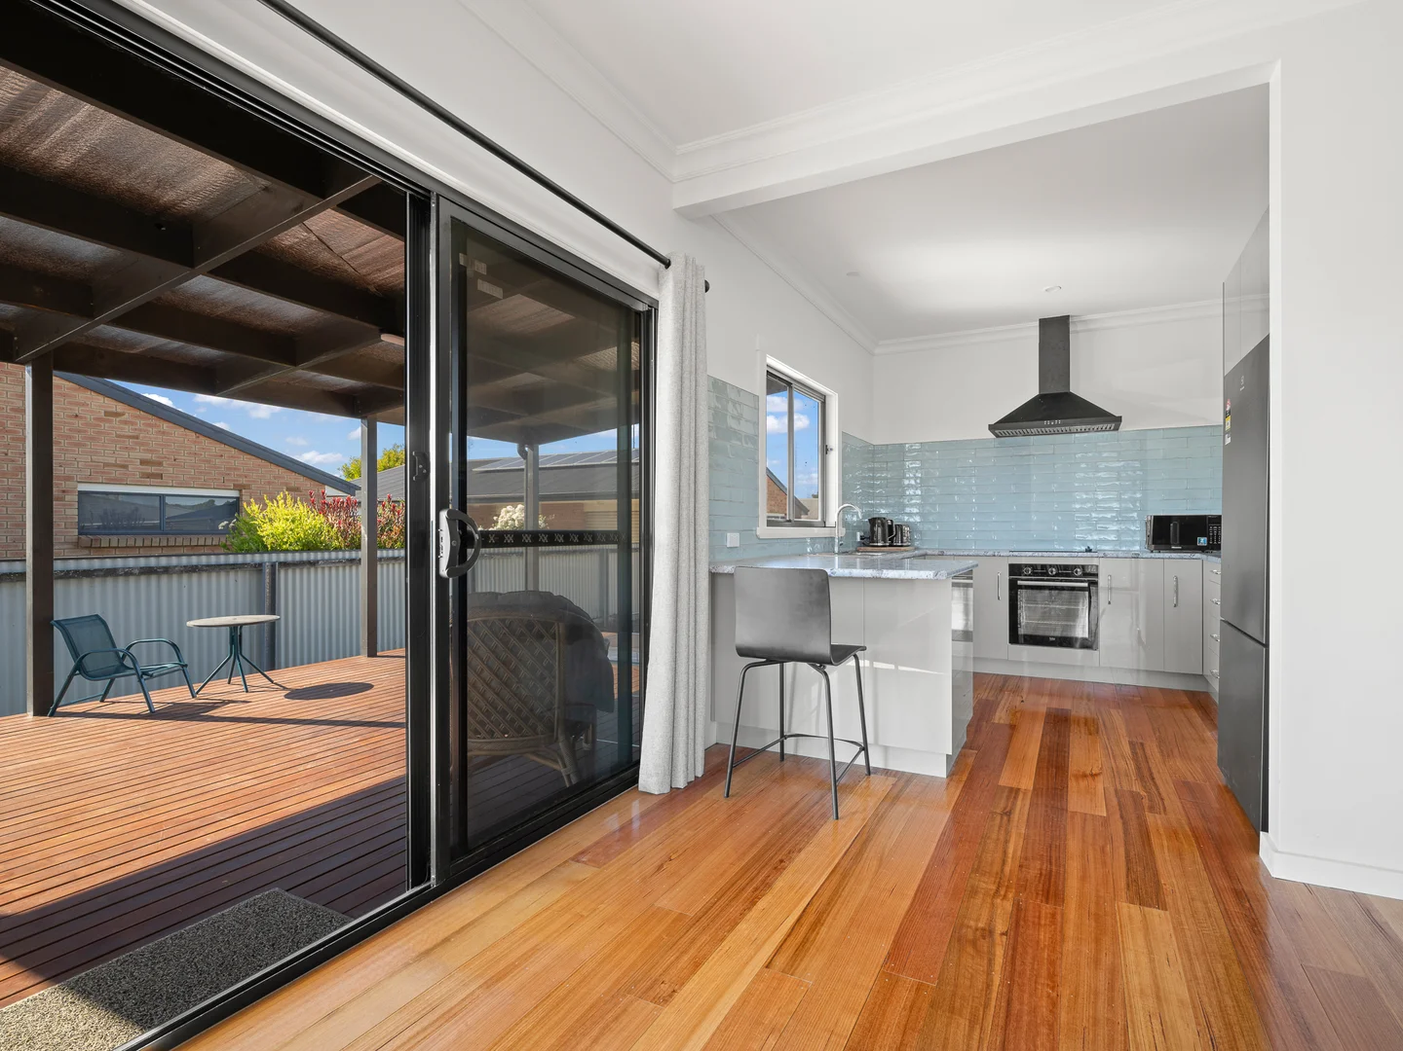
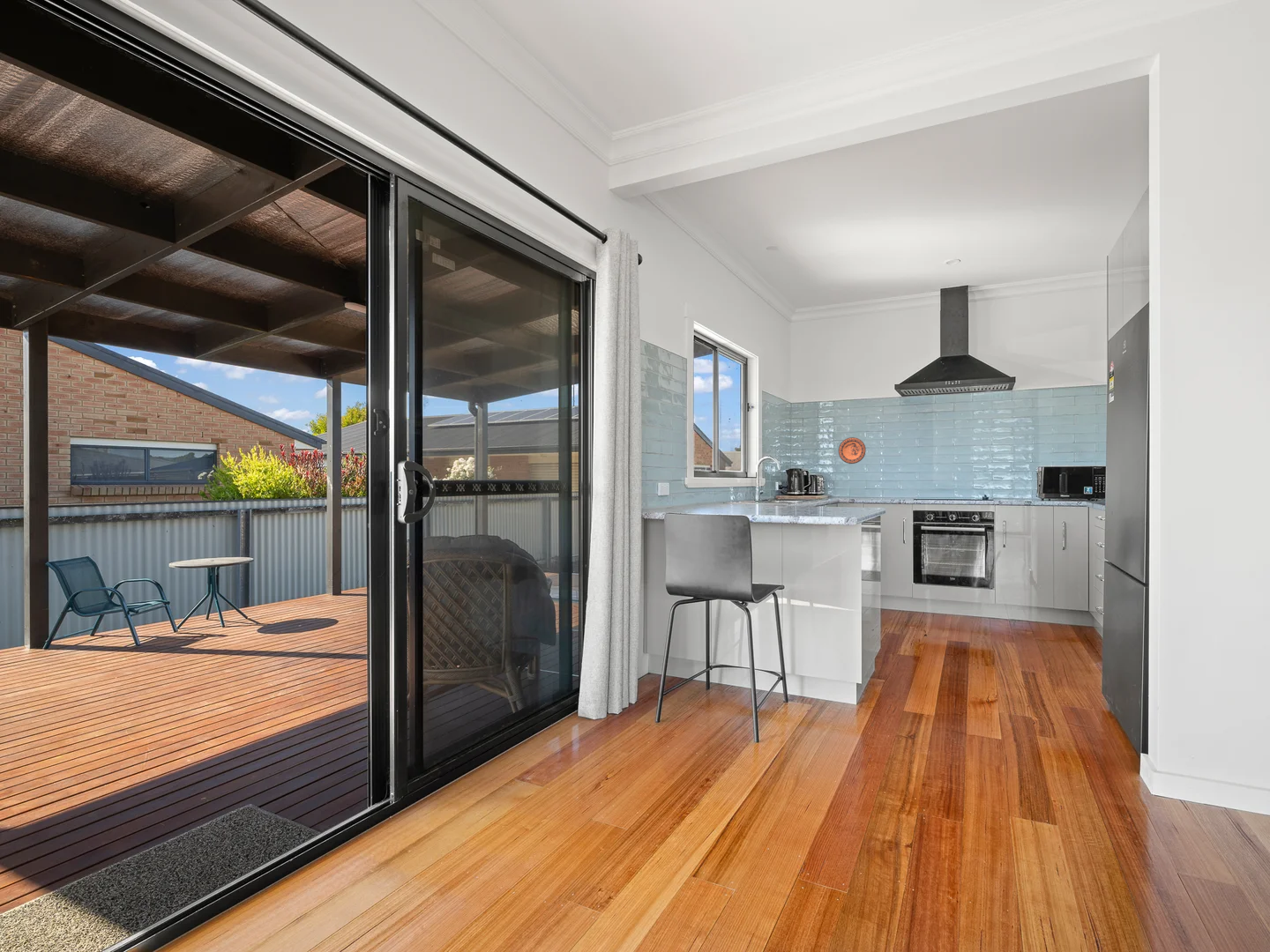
+ decorative plate [838,436,867,465]
